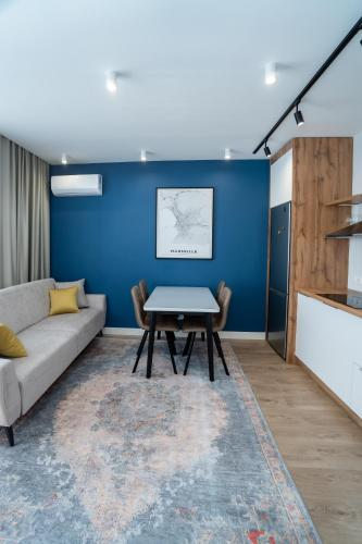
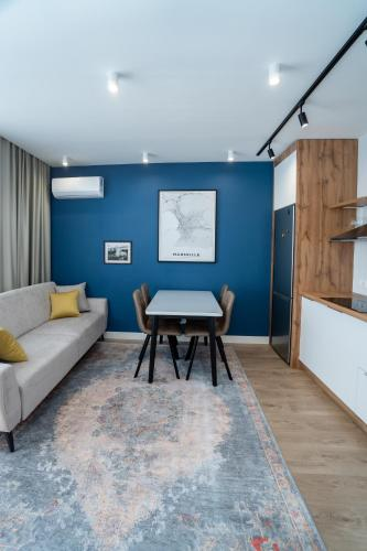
+ picture frame [102,239,133,266]
